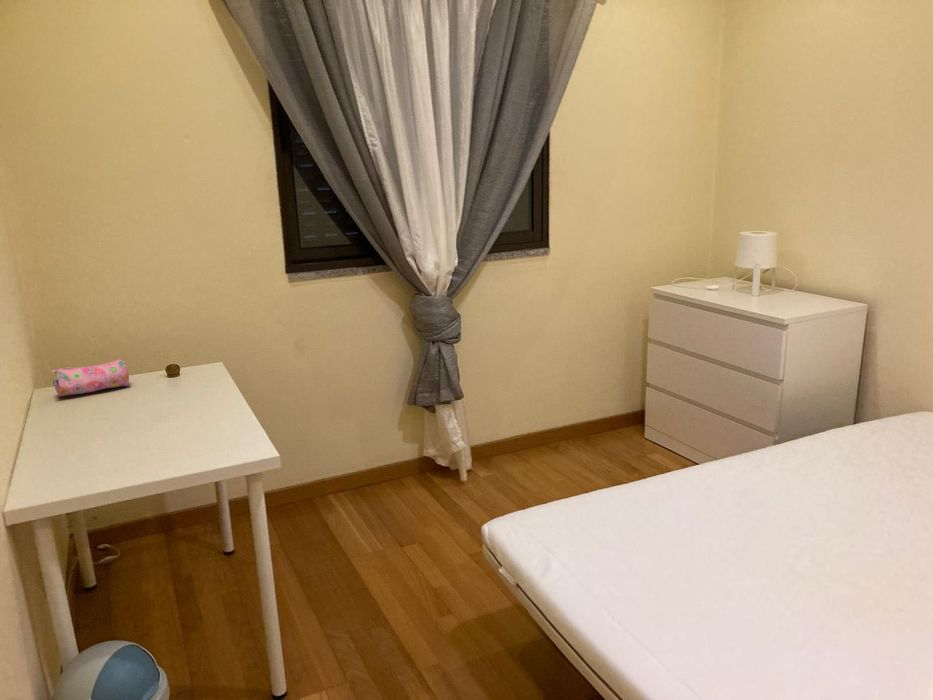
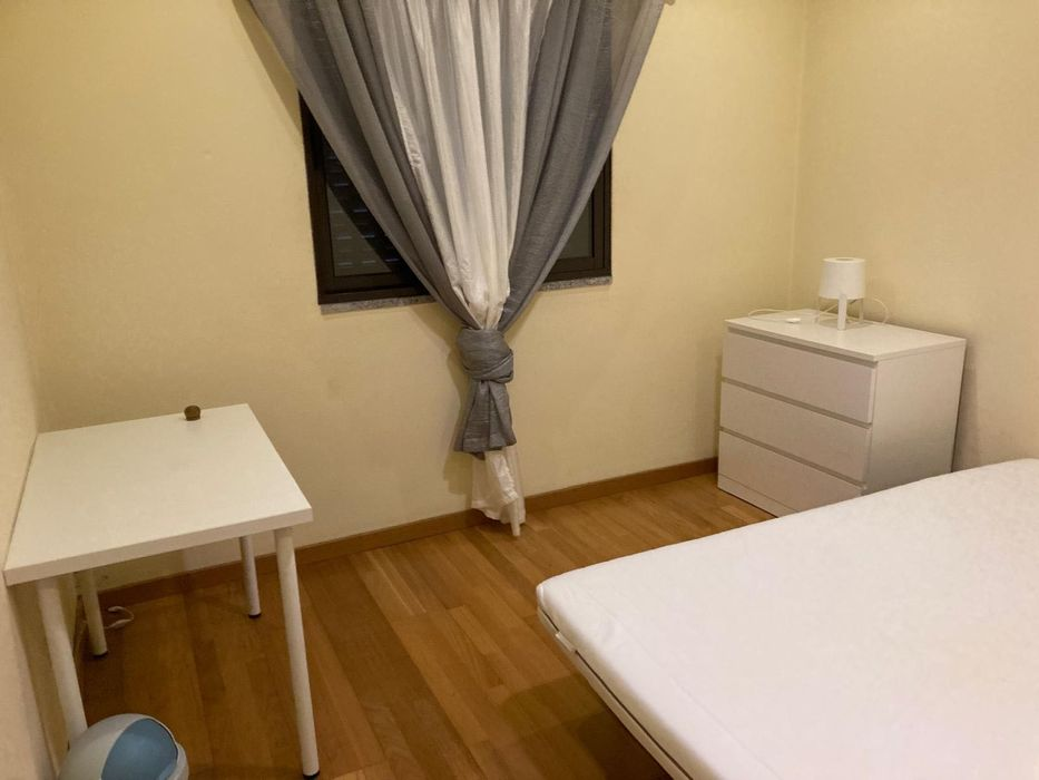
- pencil case [50,358,130,397]
